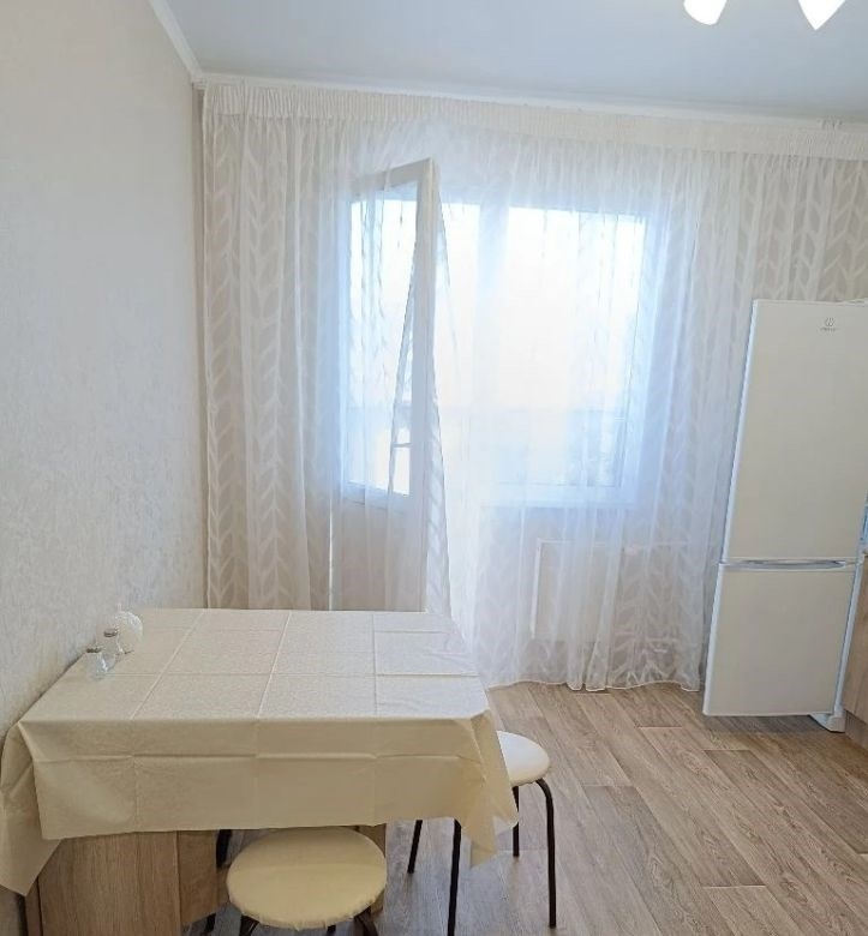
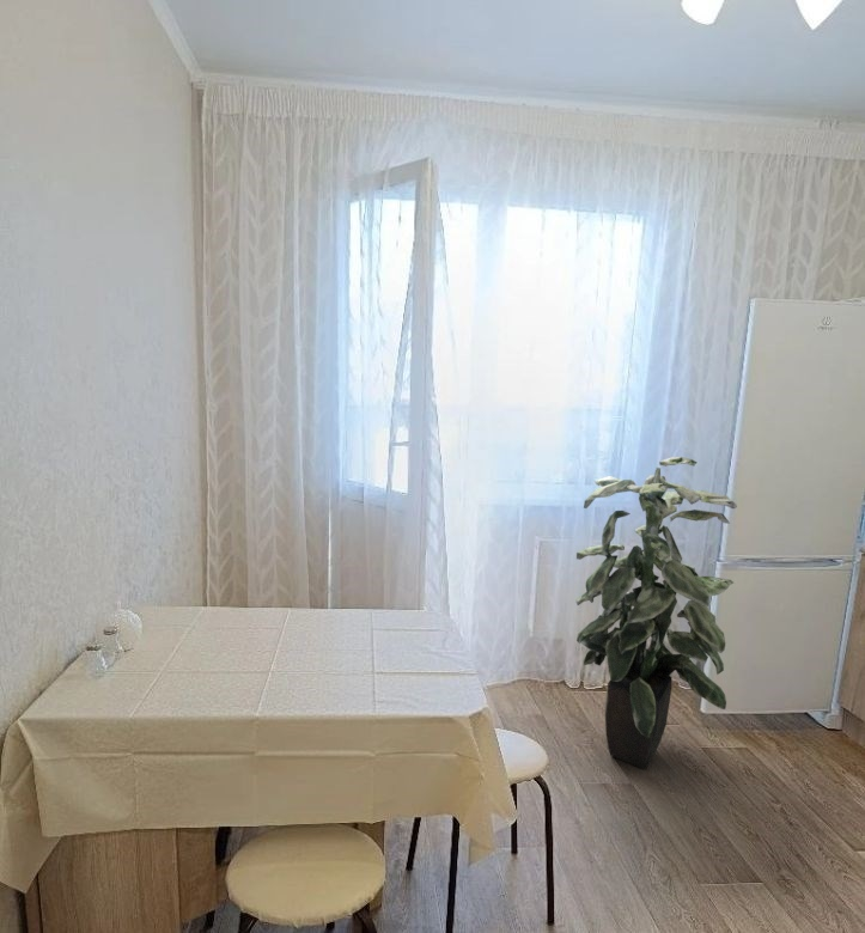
+ indoor plant [574,456,738,770]
